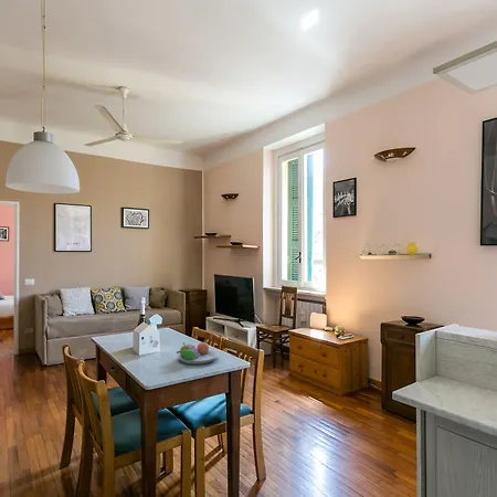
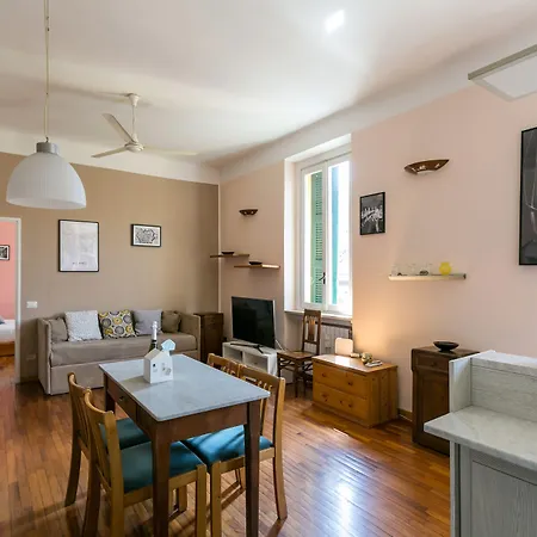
- fruit bowl [176,341,219,366]
